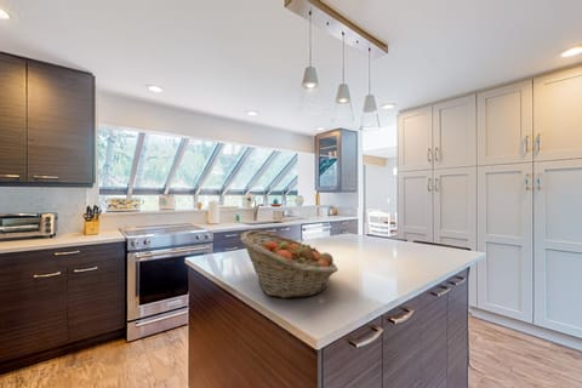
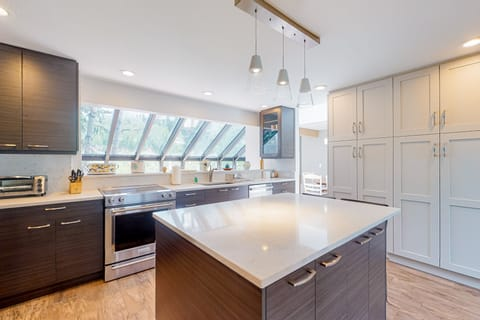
- fruit basket [239,229,340,299]
